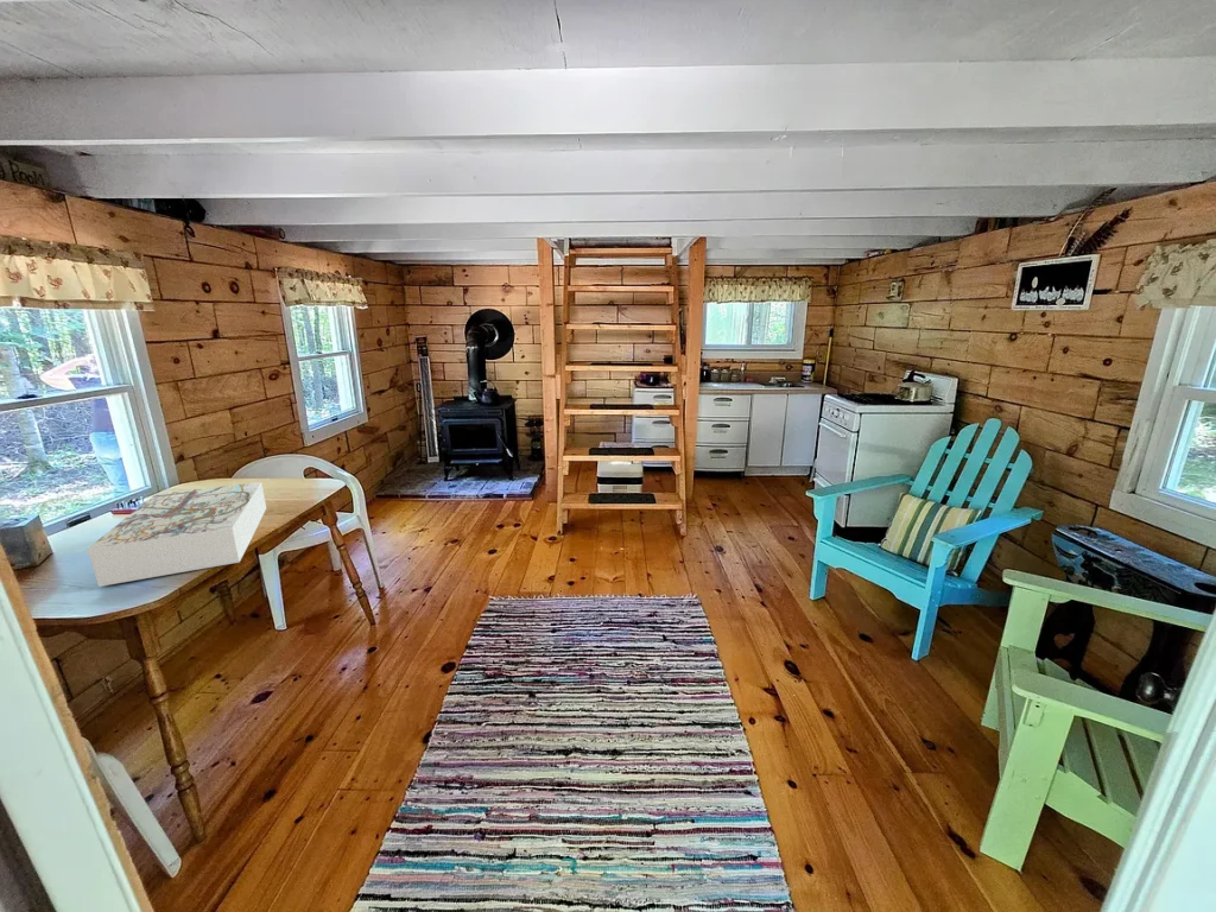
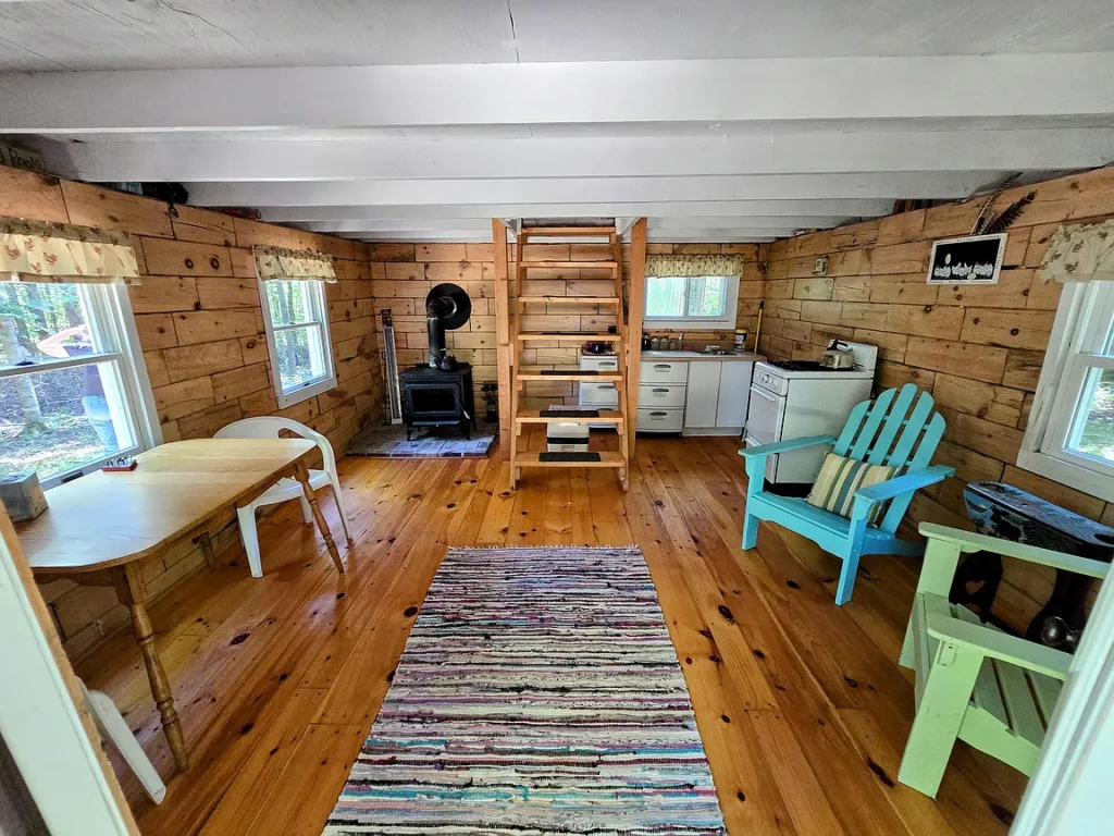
- board game [87,481,267,588]
